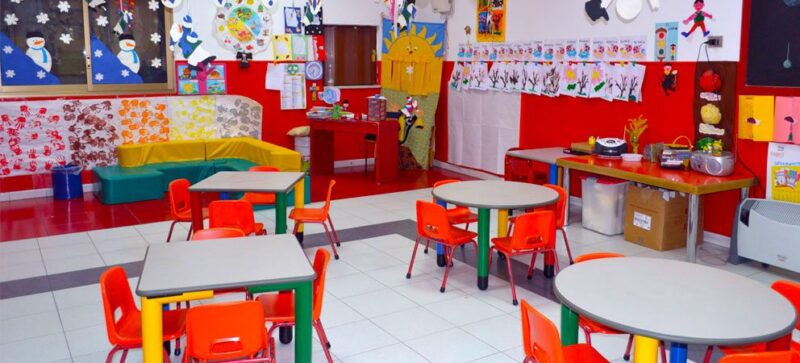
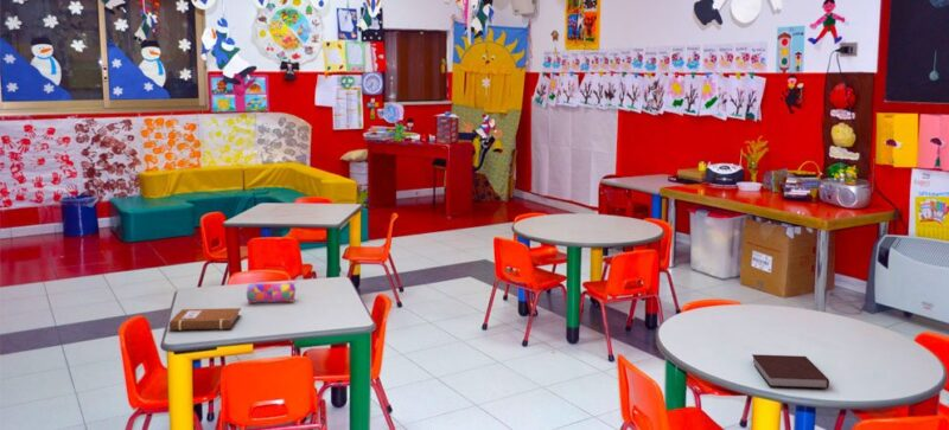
+ pencil case [246,280,298,304]
+ notebook [751,353,830,390]
+ notebook [166,307,242,332]
